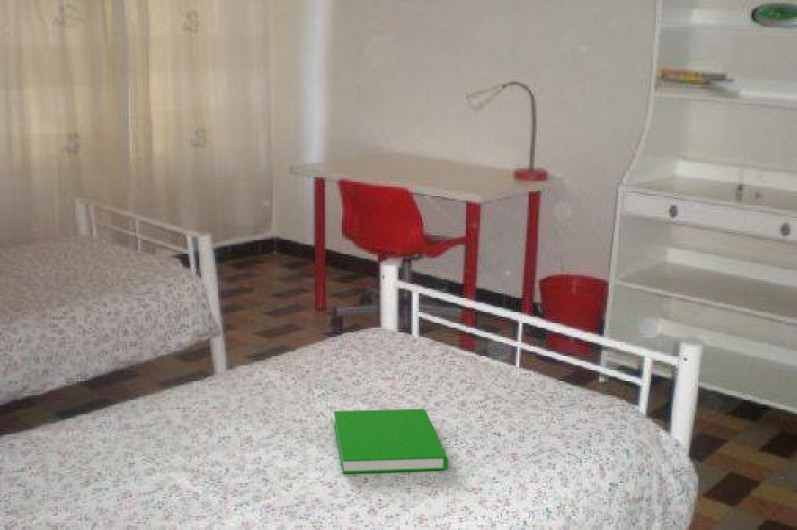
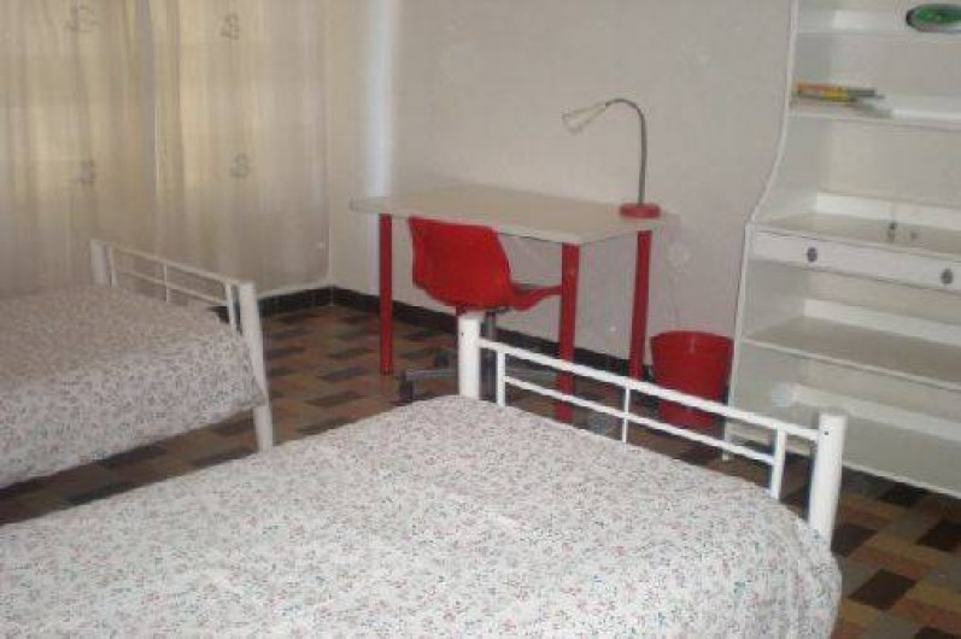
- book [333,408,449,474]
